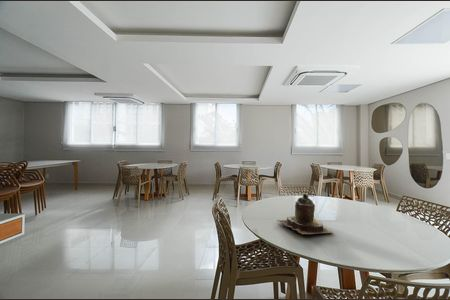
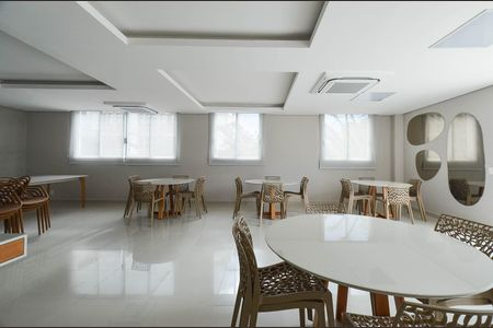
- teapot [276,193,335,235]
